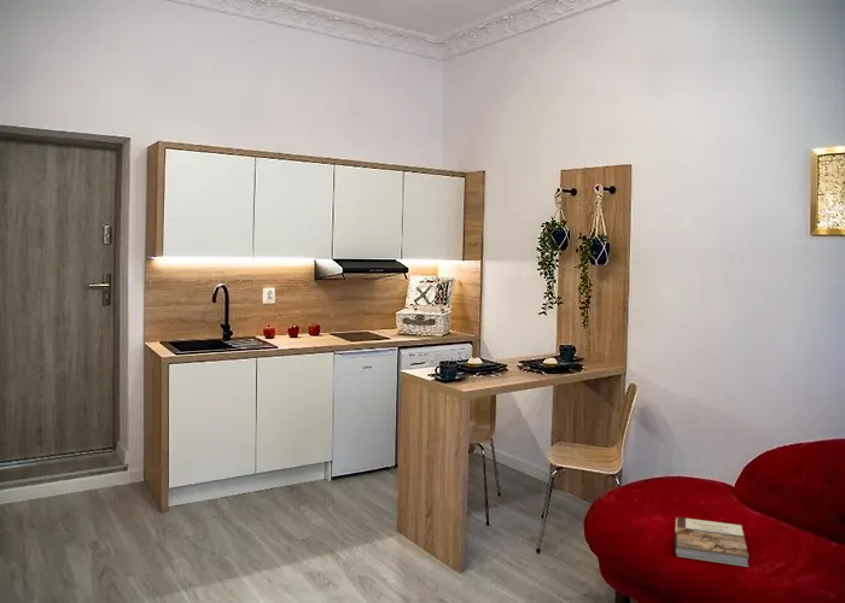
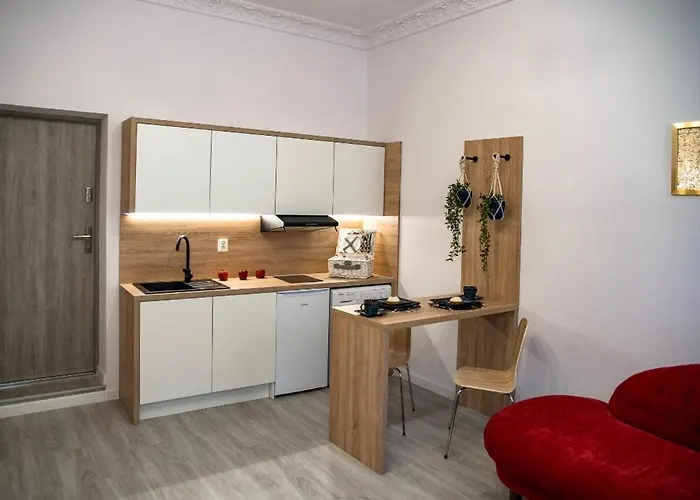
- book [674,516,750,568]
